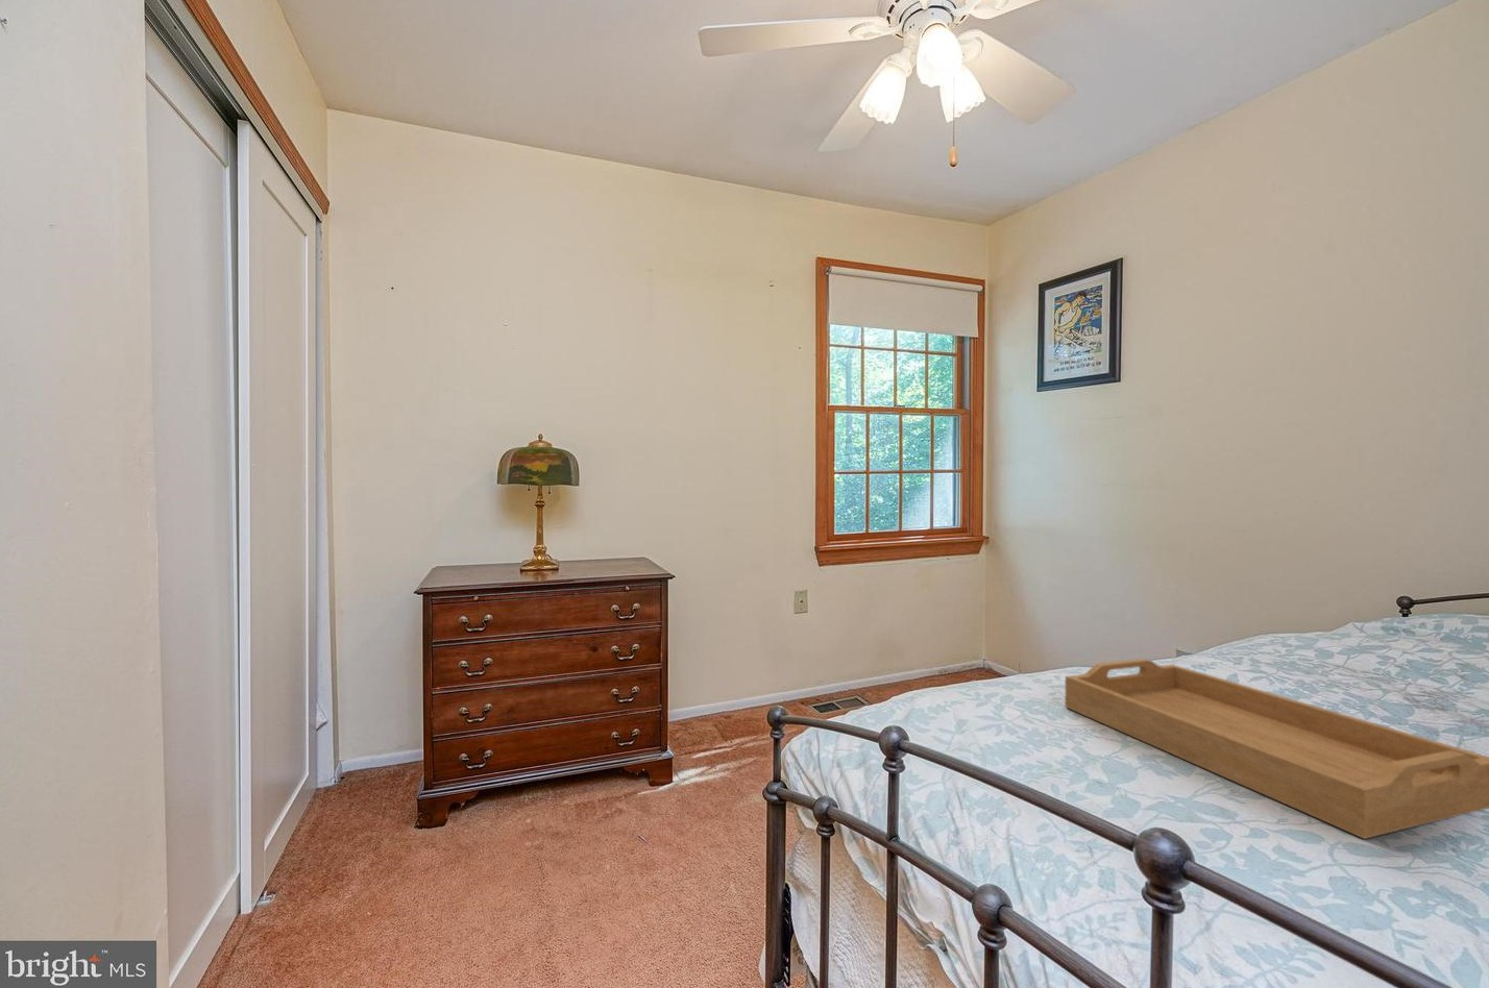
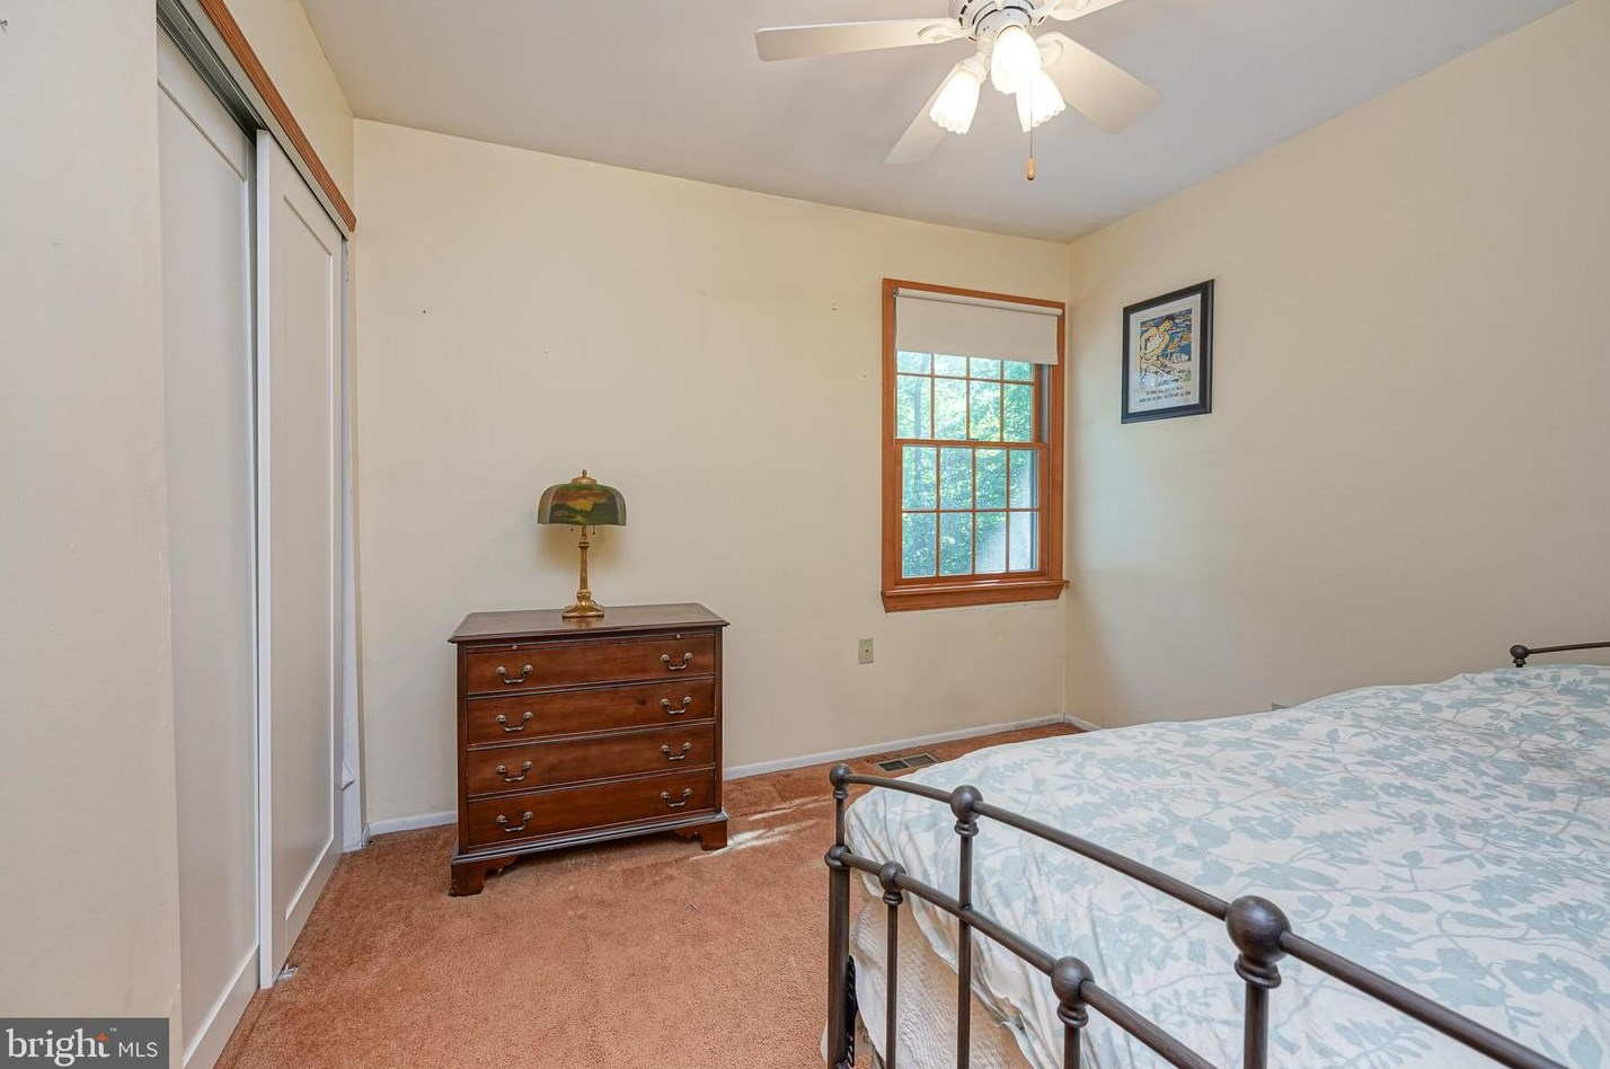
- serving tray [1064,657,1489,840]
